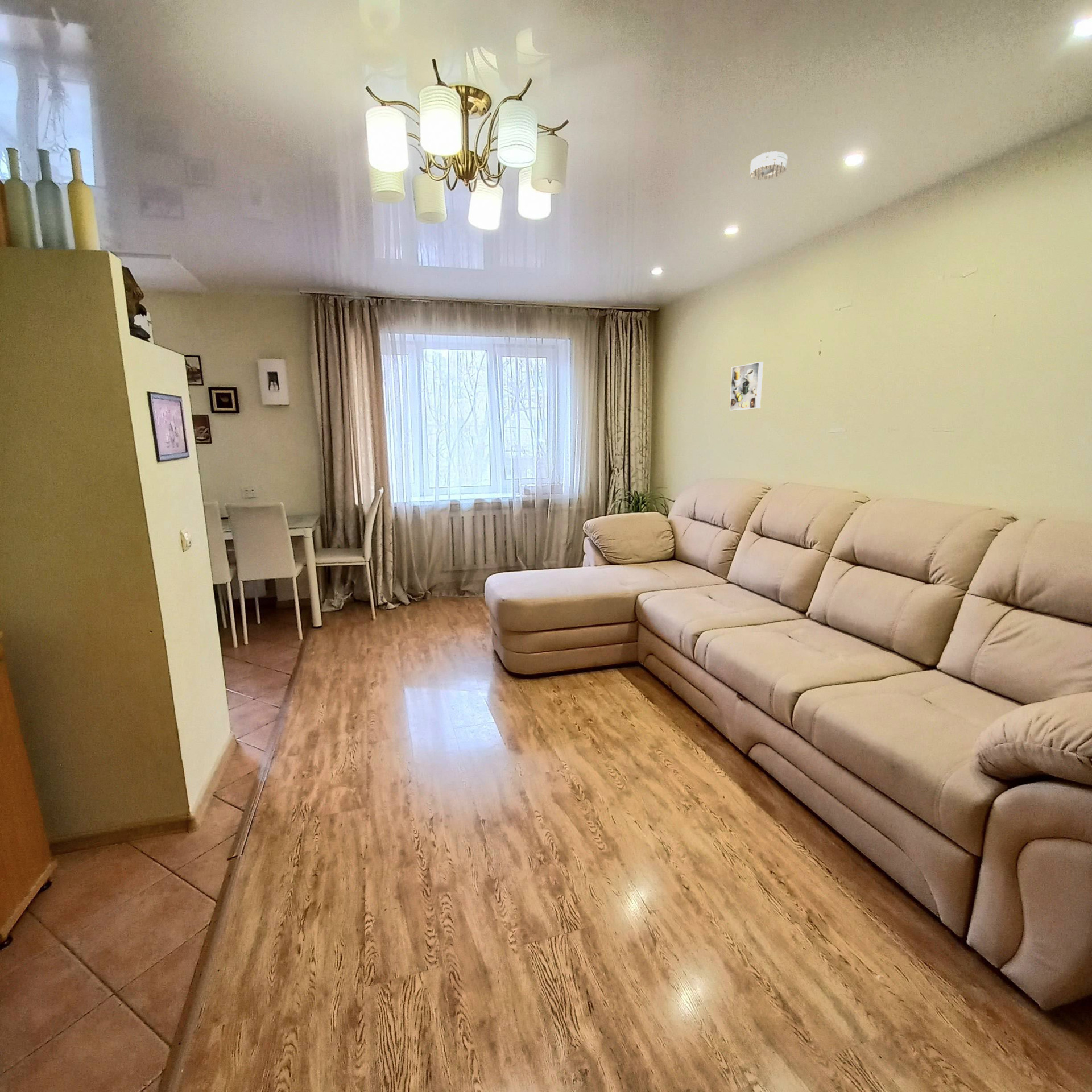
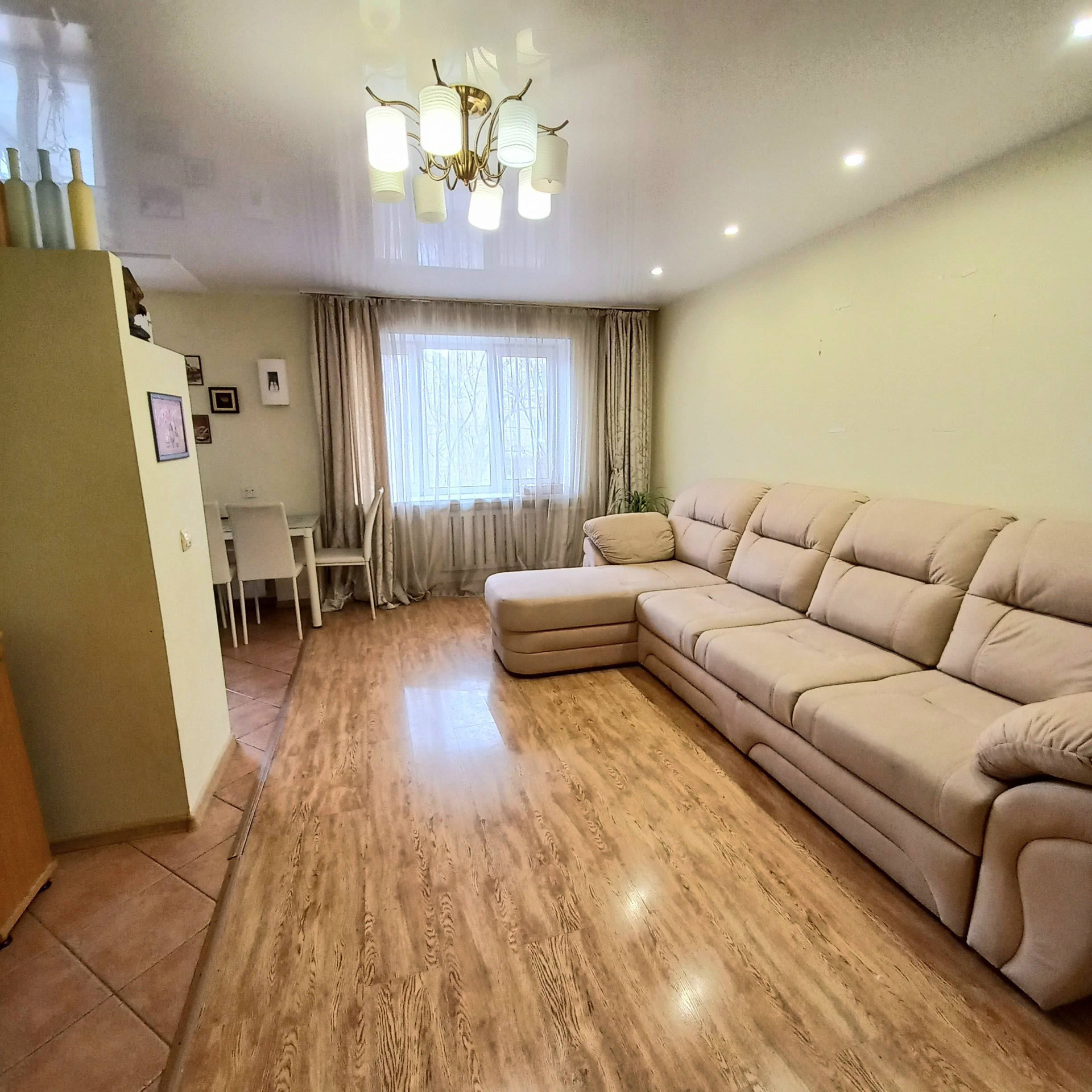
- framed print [729,361,764,411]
- smoke detector [750,150,788,180]
